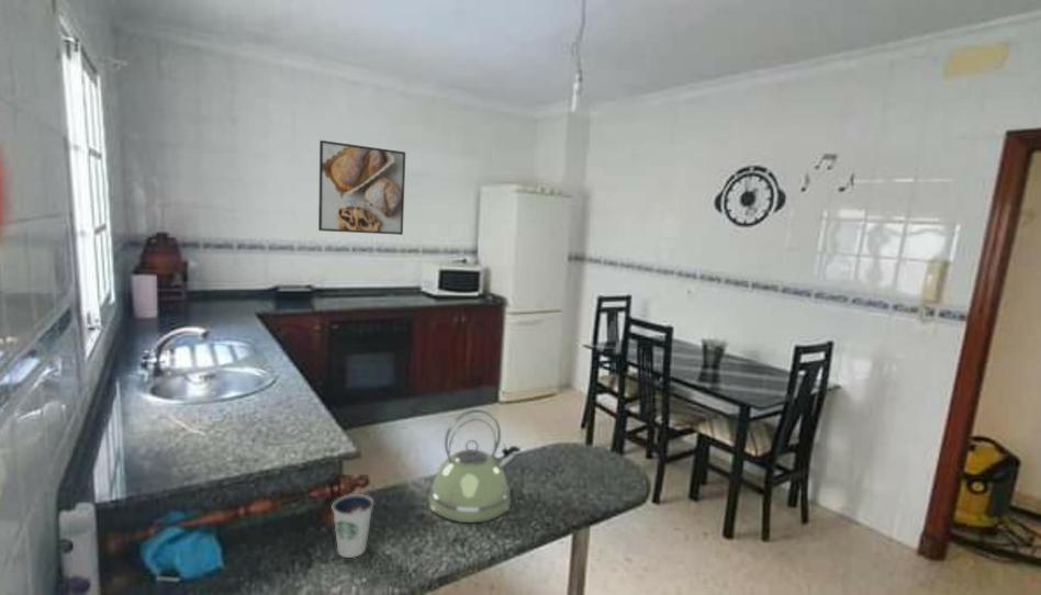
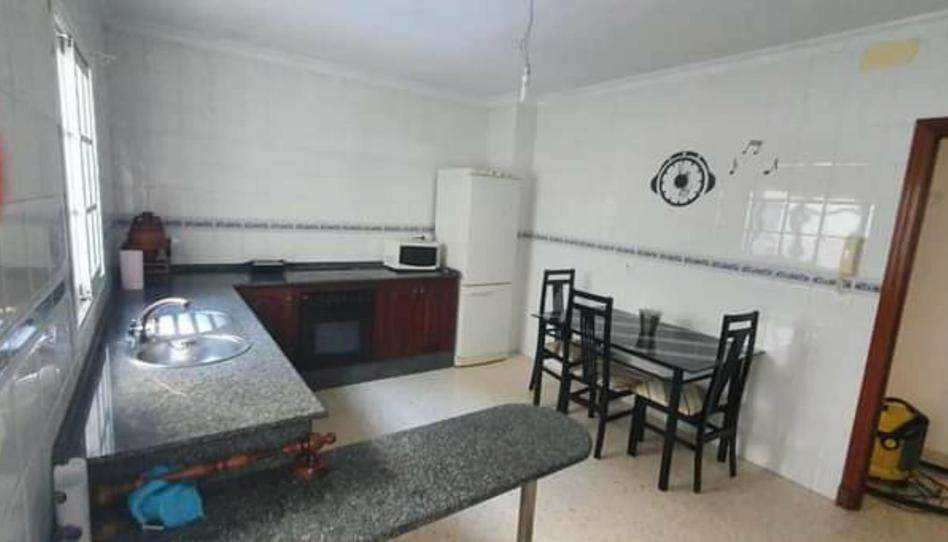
- dixie cup [332,493,374,559]
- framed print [317,139,406,236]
- kettle [427,408,522,524]
